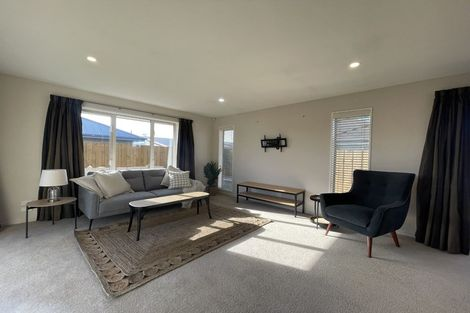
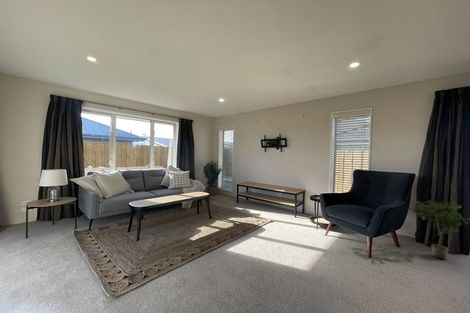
+ potted plant [407,200,470,261]
